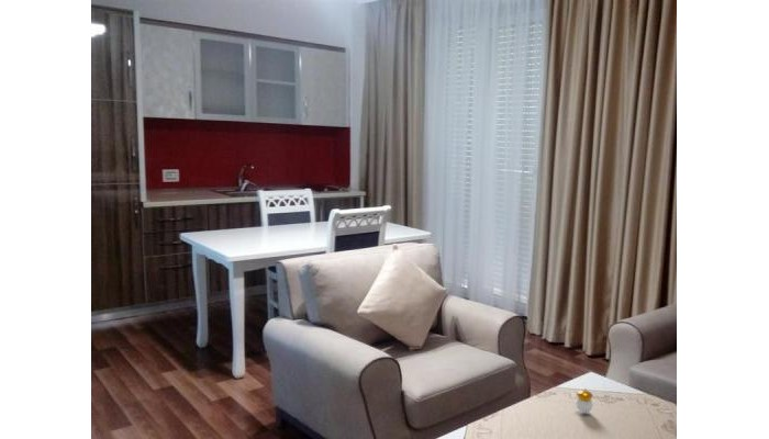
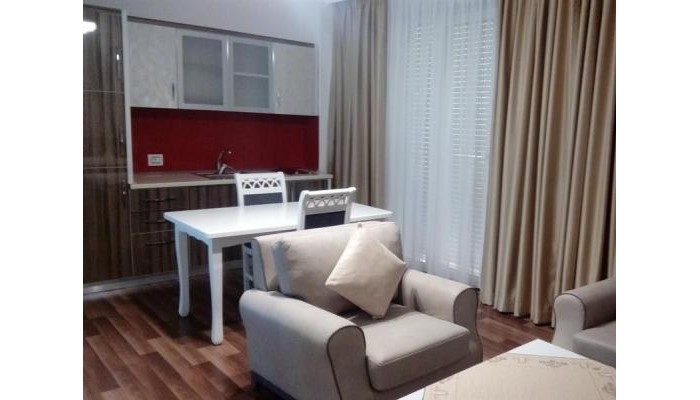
- candle [575,387,594,414]
